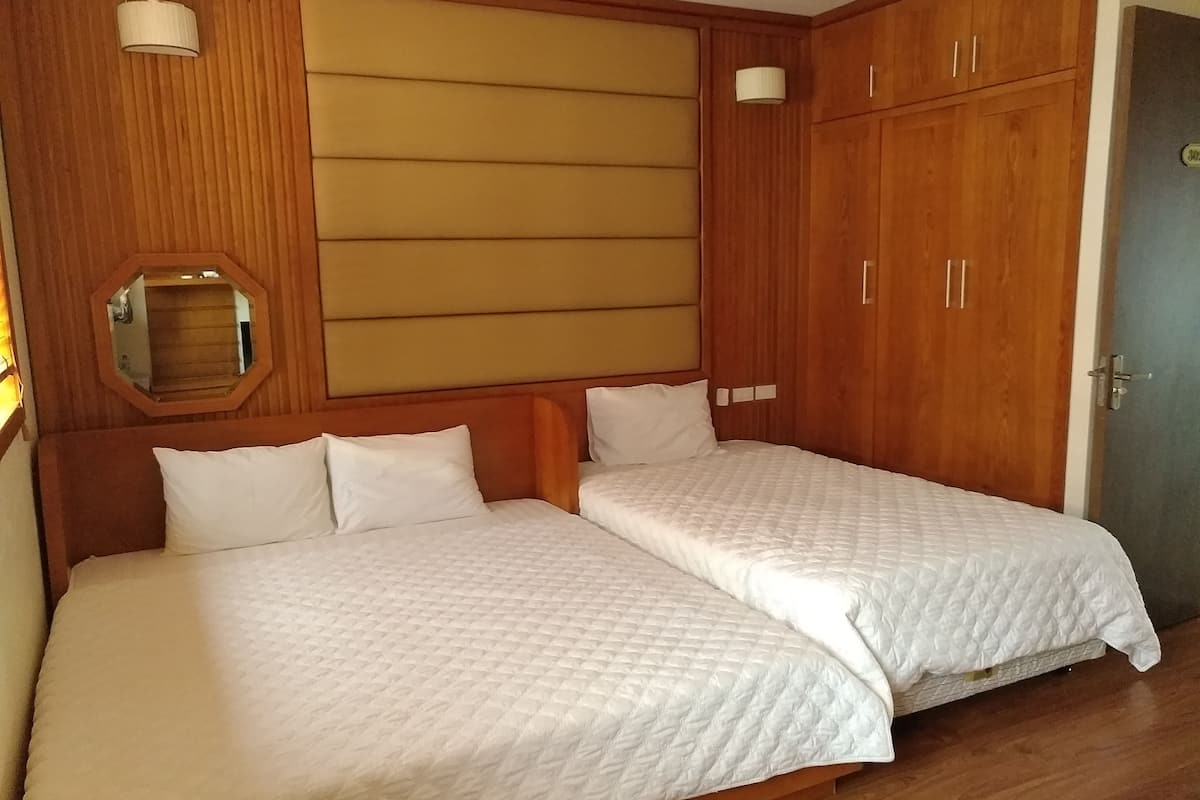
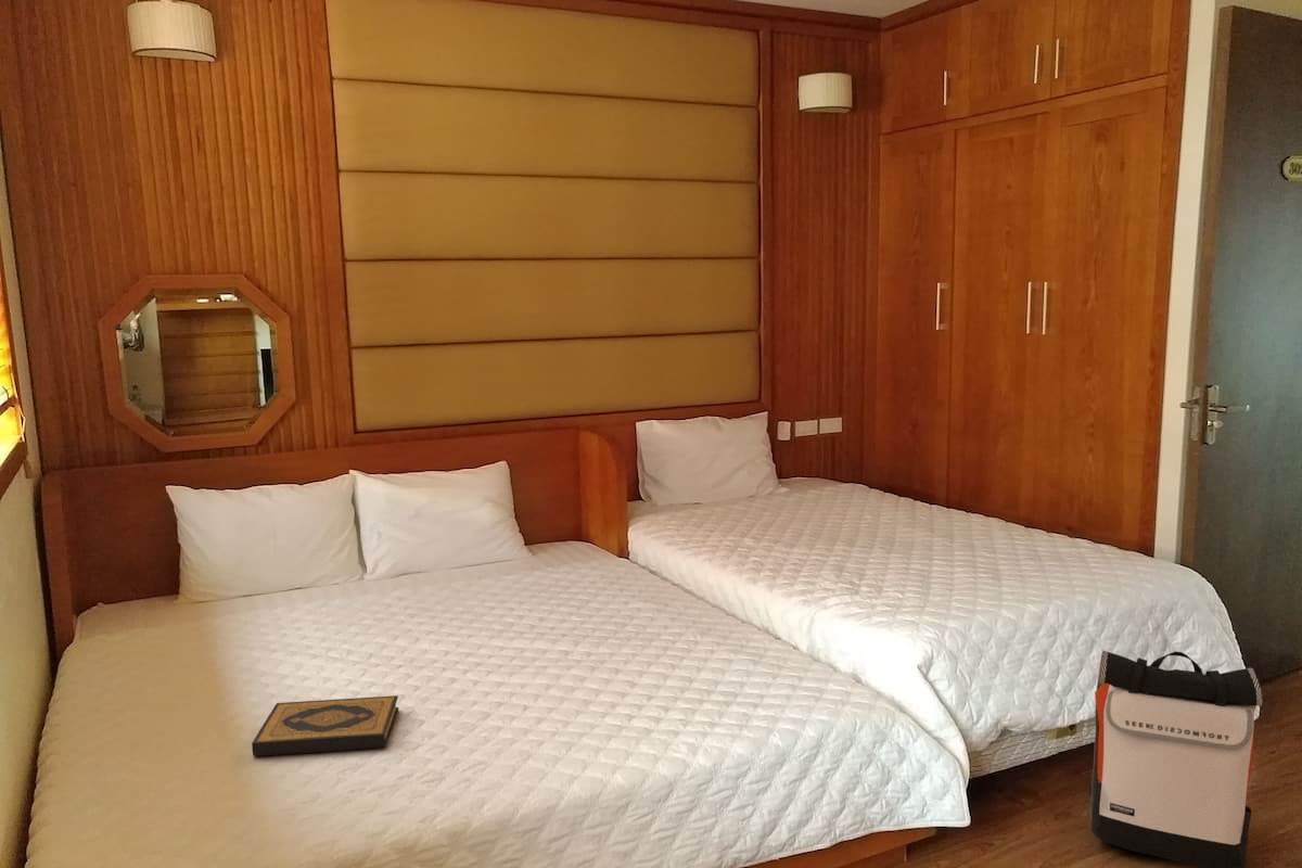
+ hardback book [251,694,399,757]
+ backpack [1088,650,1264,868]
